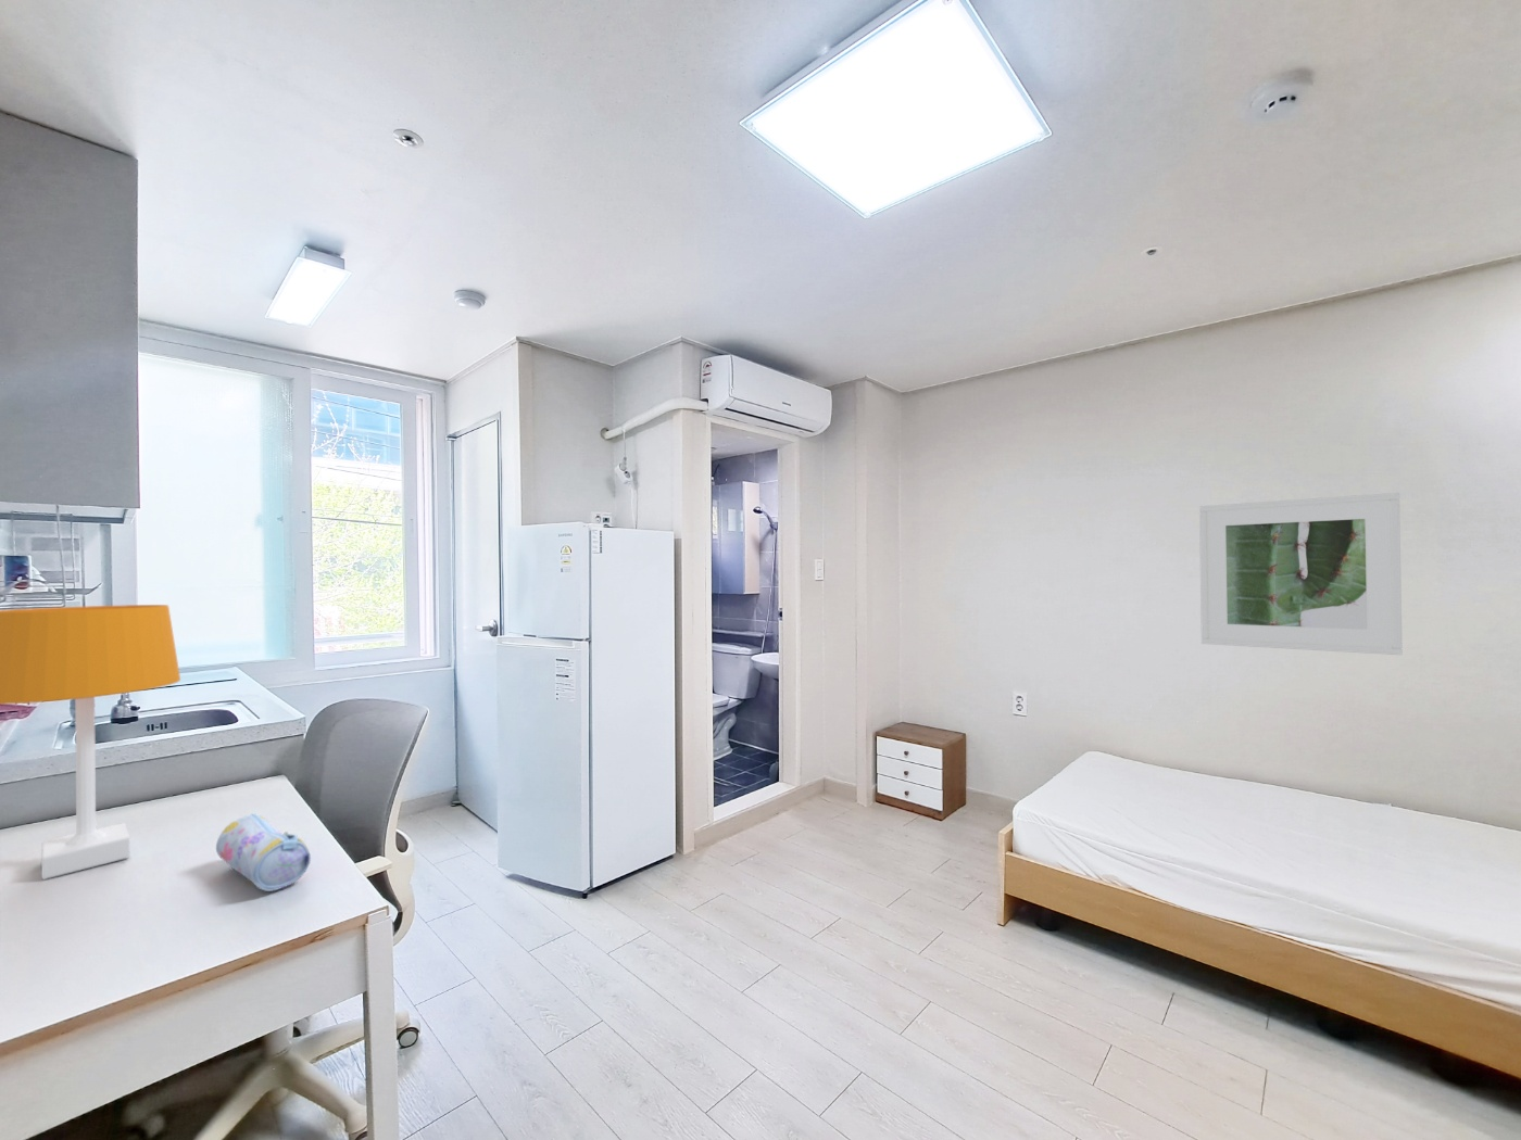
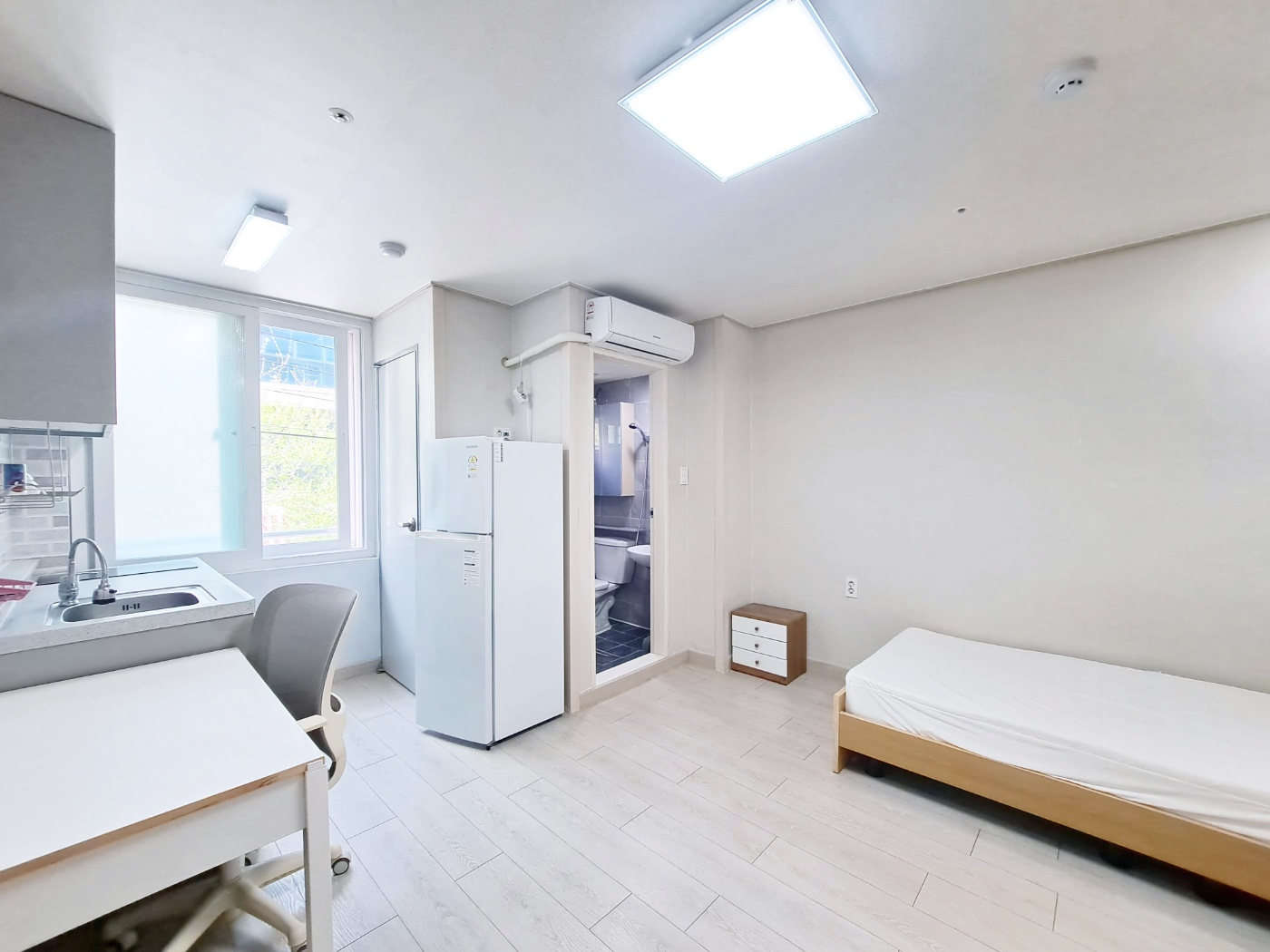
- desk lamp [0,604,181,880]
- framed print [1199,492,1404,656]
- pencil case [216,813,311,892]
